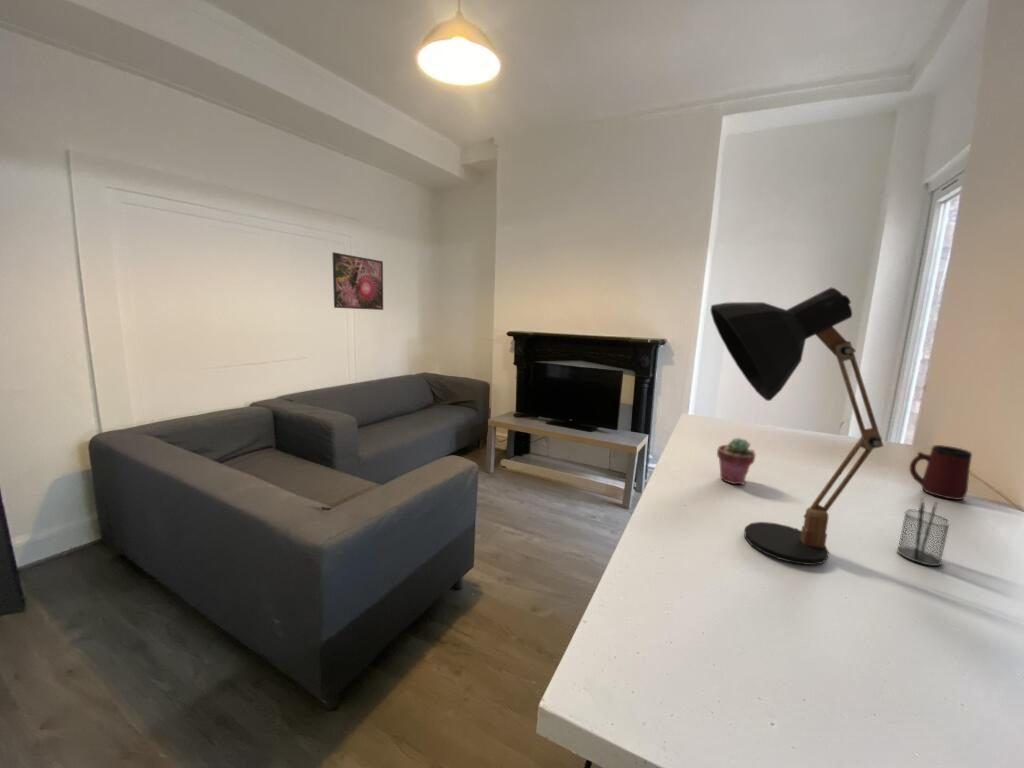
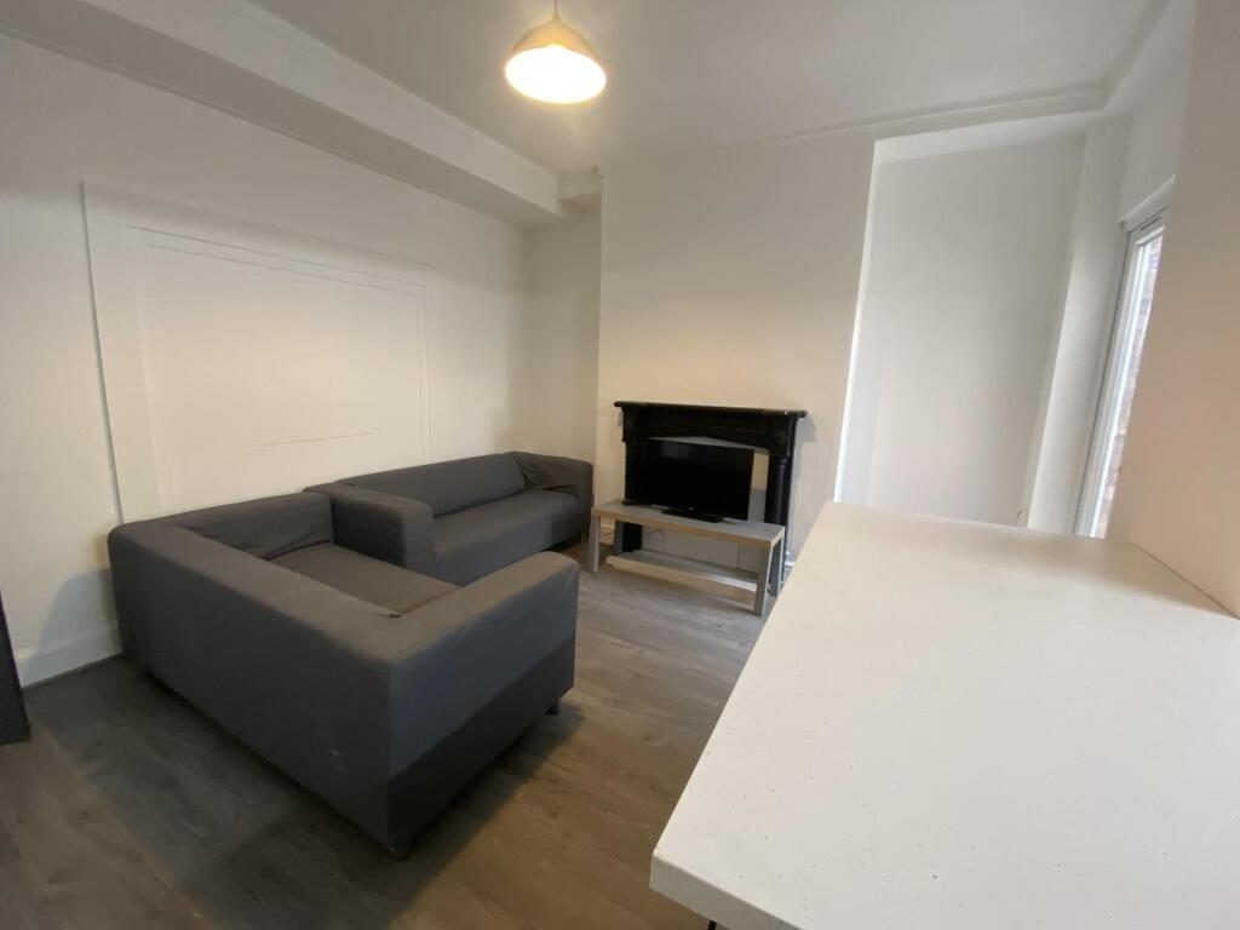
- desk lamp [709,287,884,566]
- pencil holder [896,497,952,567]
- mug [909,444,973,501]
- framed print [331,251,384,311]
- potted succulent [716,437,757,486]
